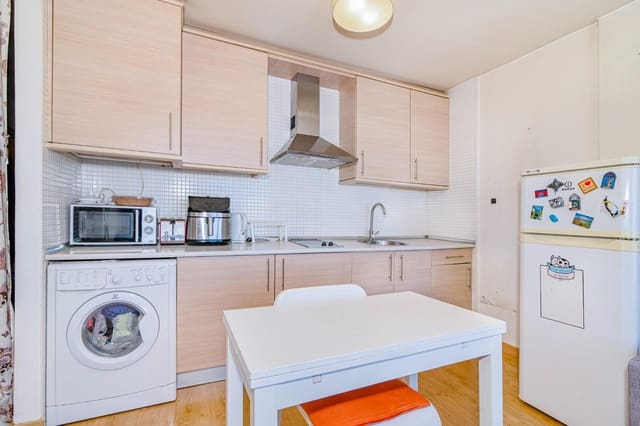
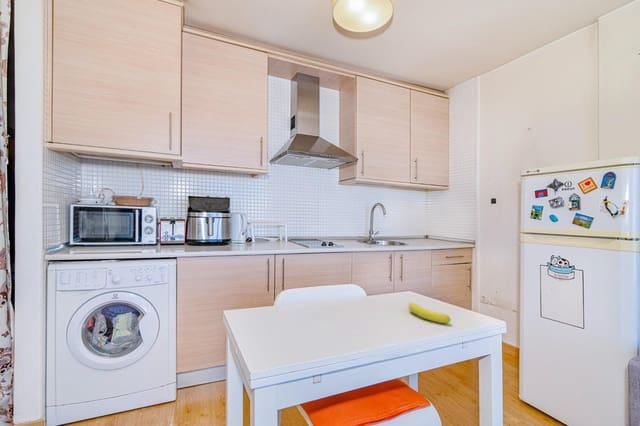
+ banana [408,302,452,325]
